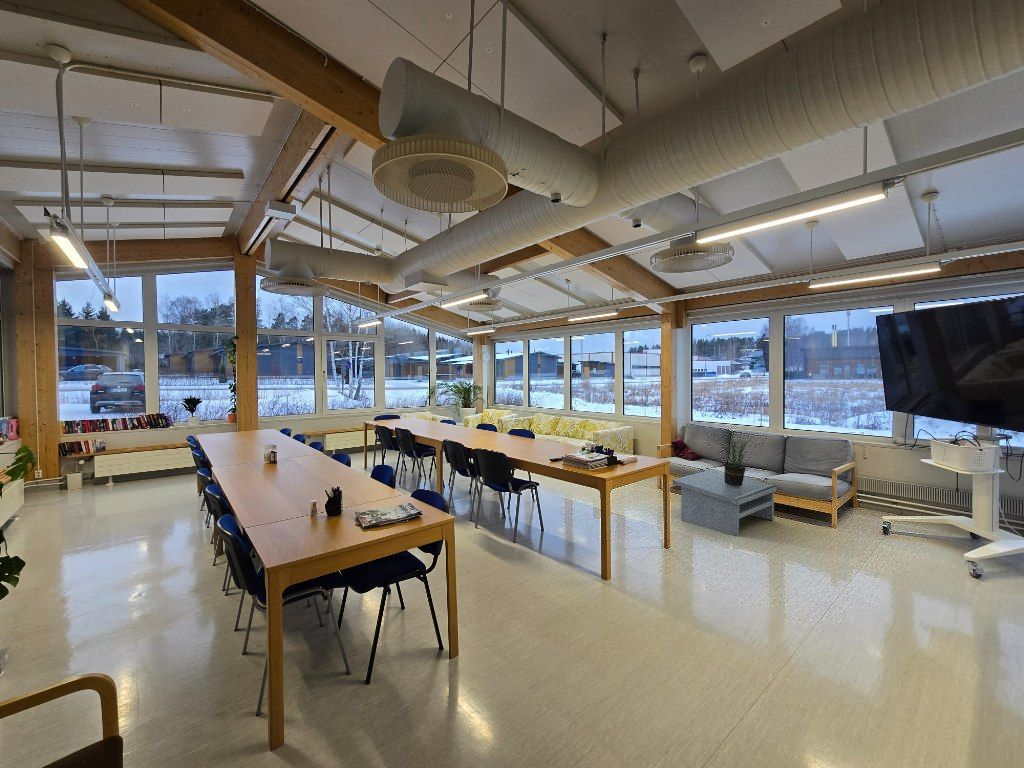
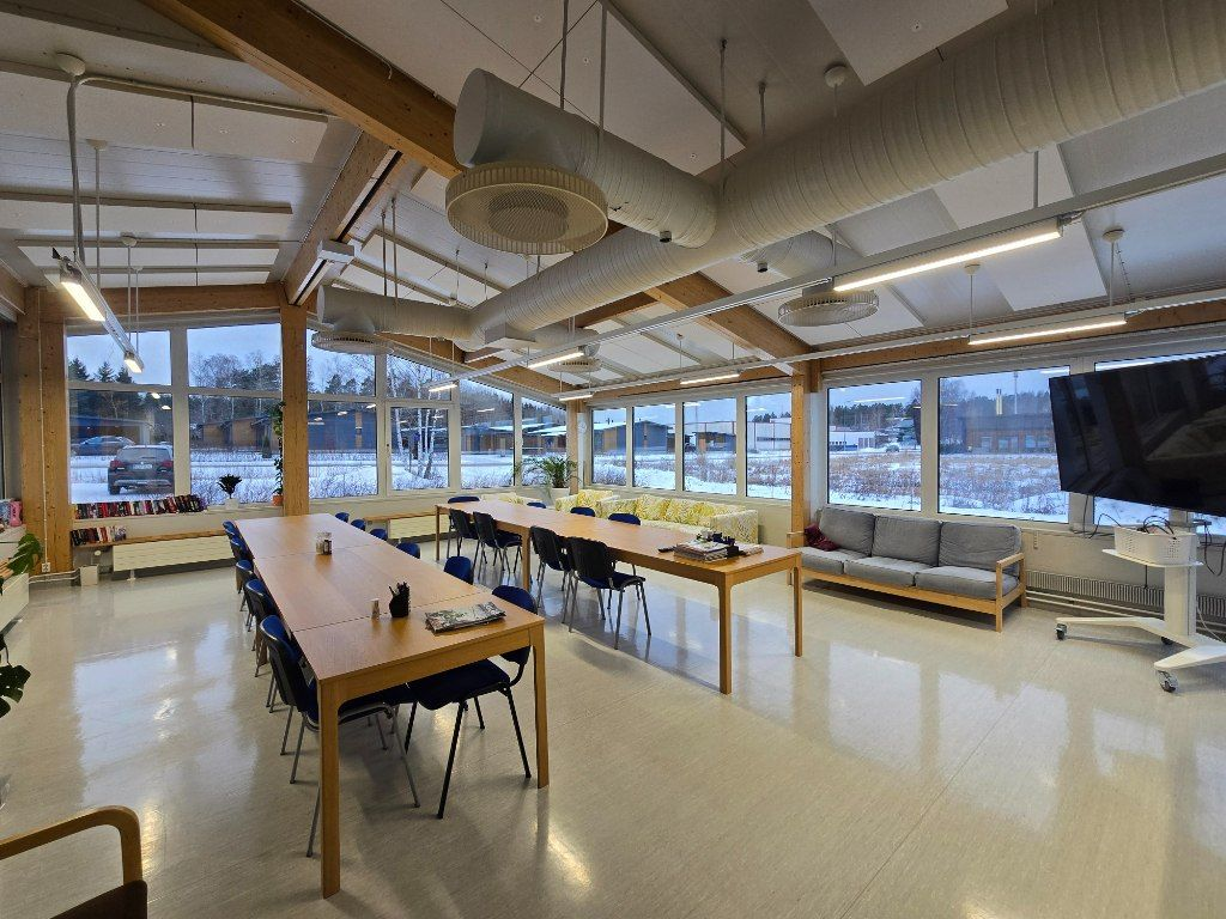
- coffee table [672,468,777,537]
- potted plant [716,428,758,486]
